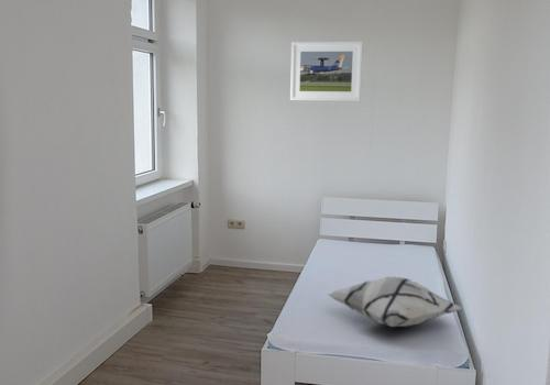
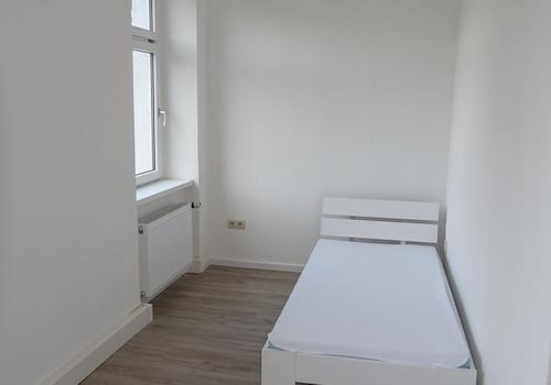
- decorative pillow [328,275,464,328]
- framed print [289,41,364,102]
